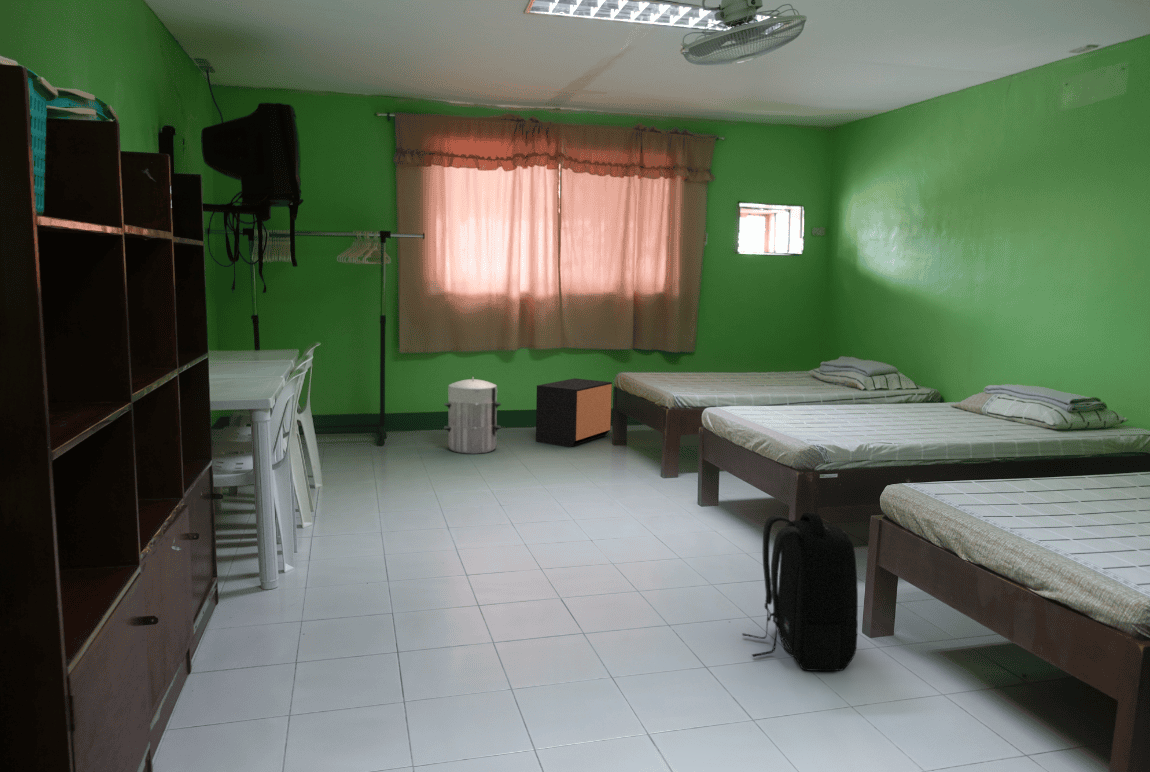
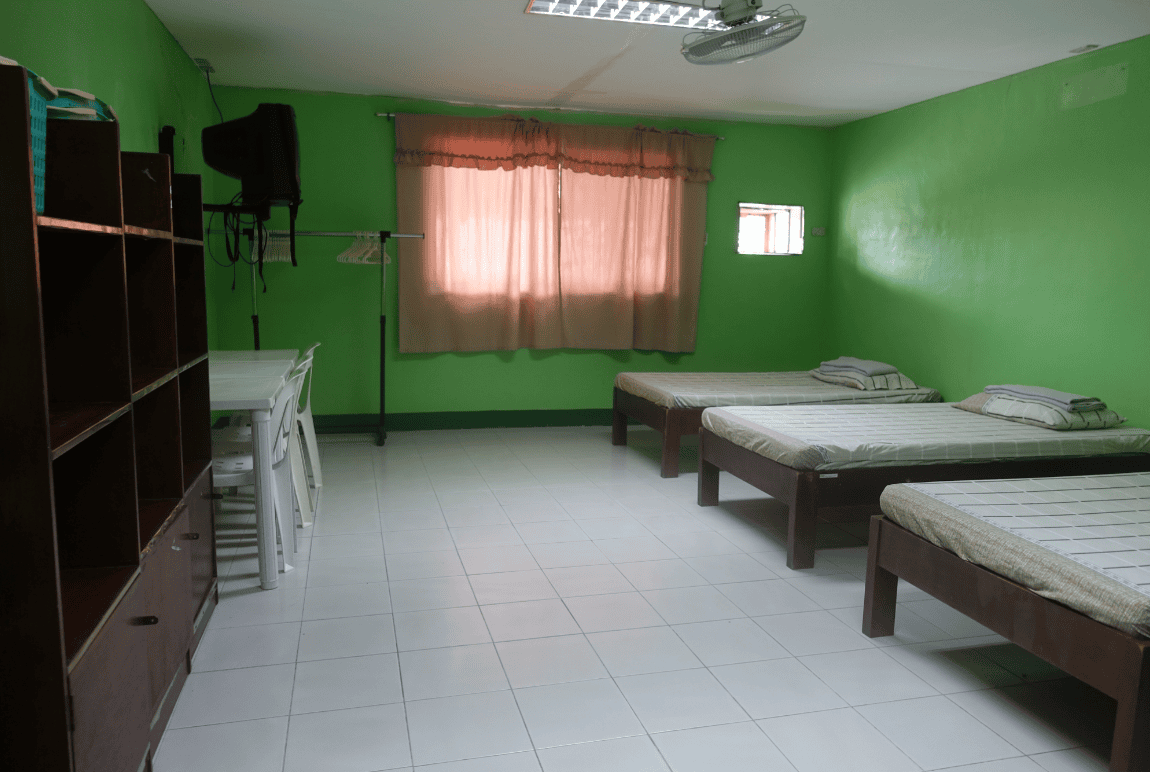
- nightstand [535,377,613,448]
- waste bin [443,375,502,455]
- backpack [741,511,859,672]
